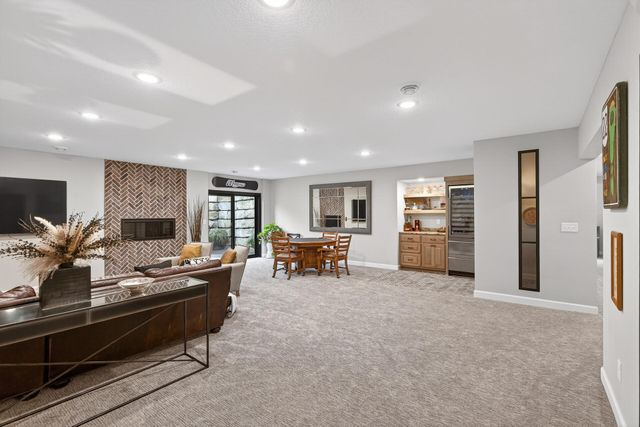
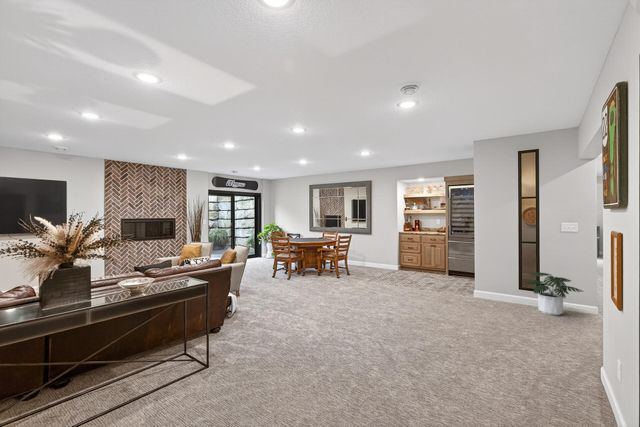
+ potted plant [523,272,585,316]
